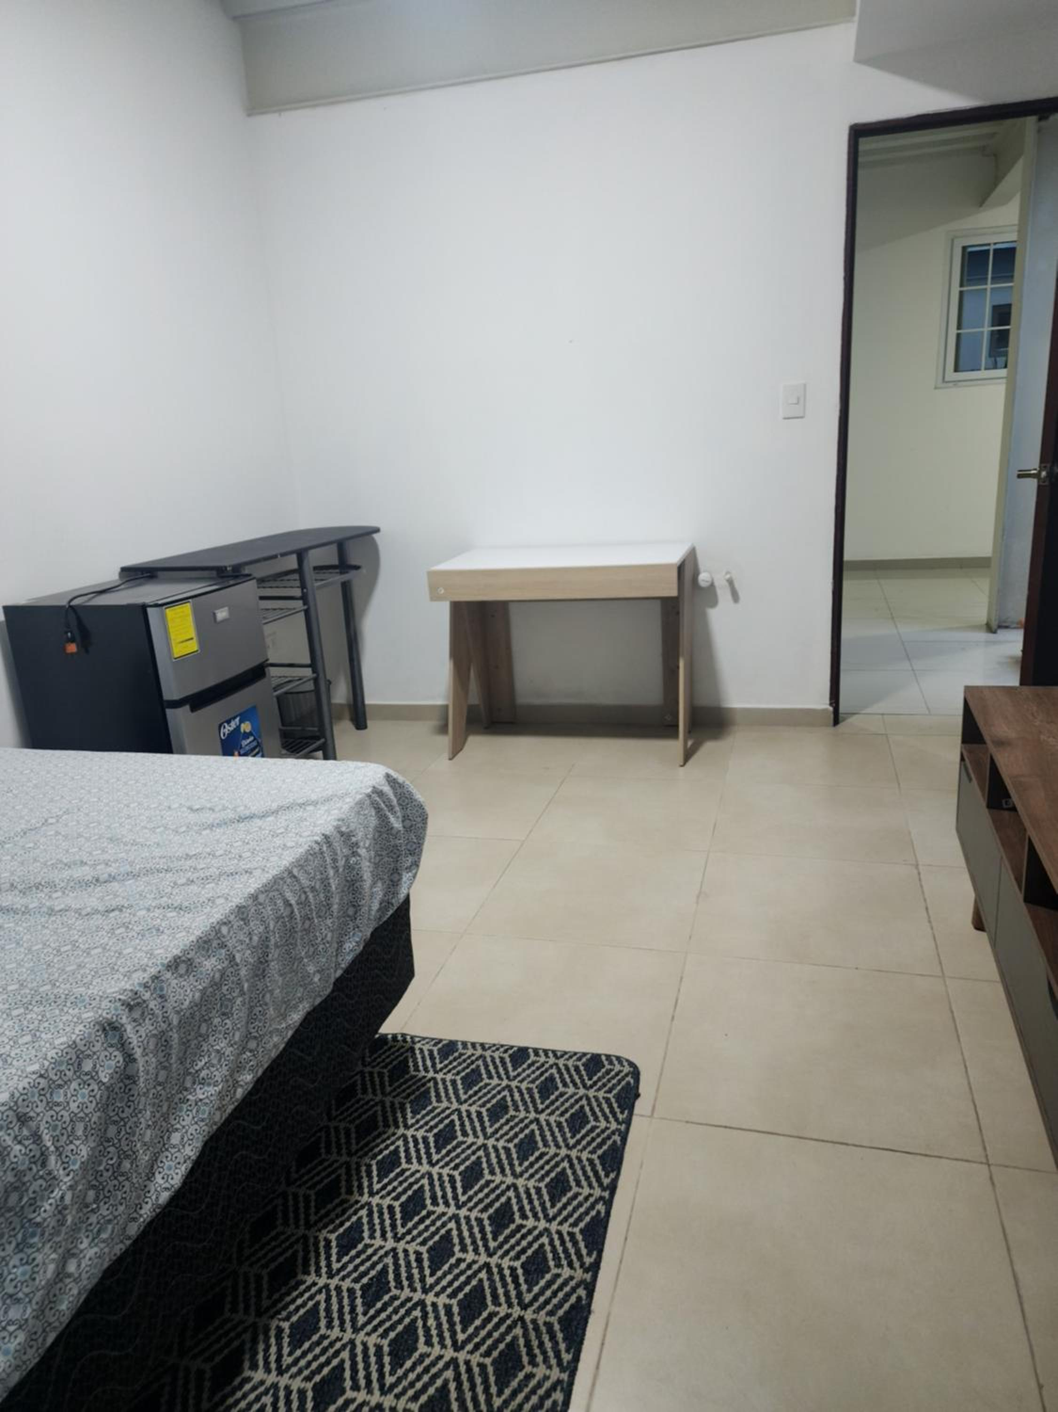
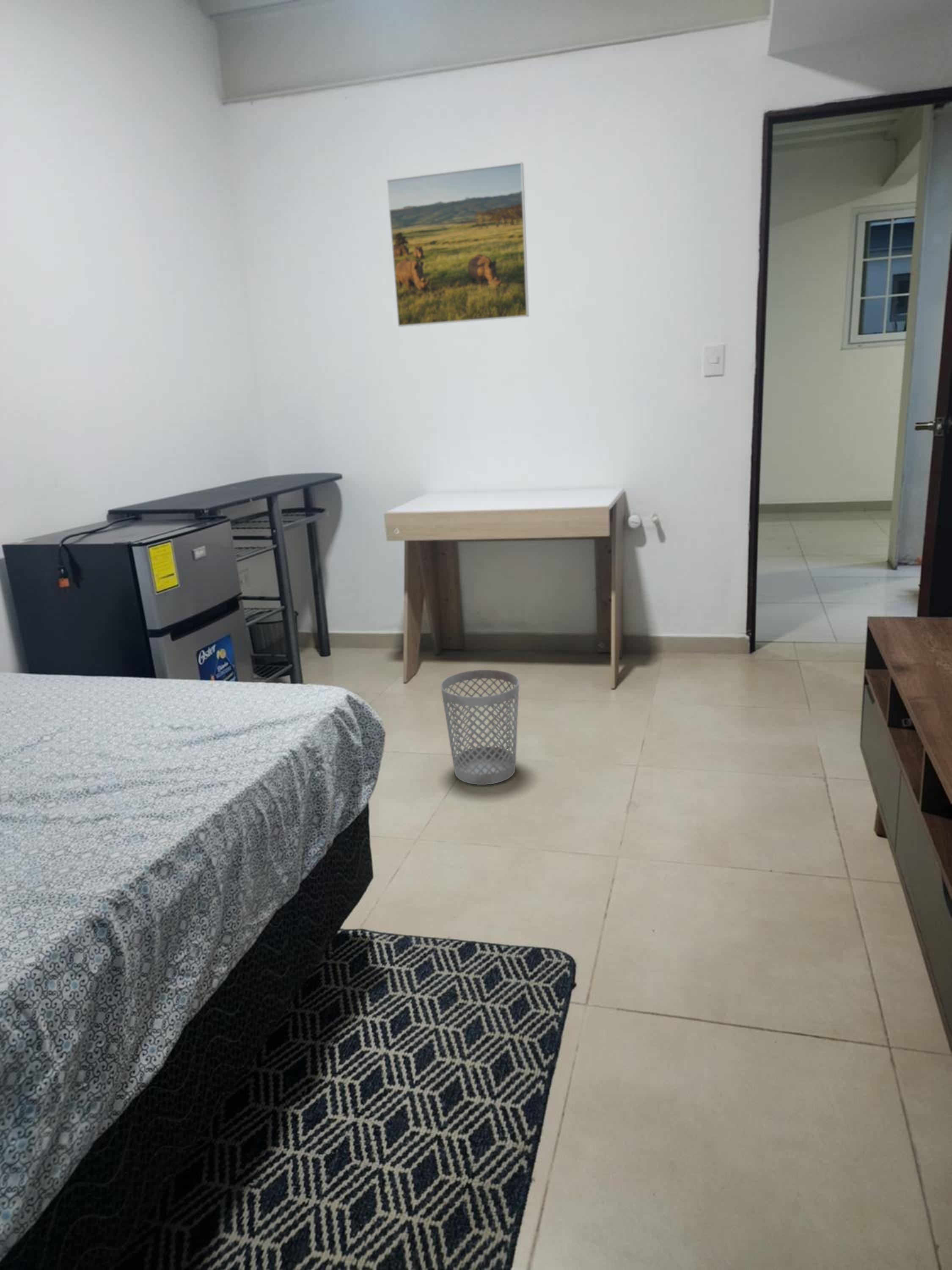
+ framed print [386,162,529,327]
+ wastebasket [440,669,520,785]
